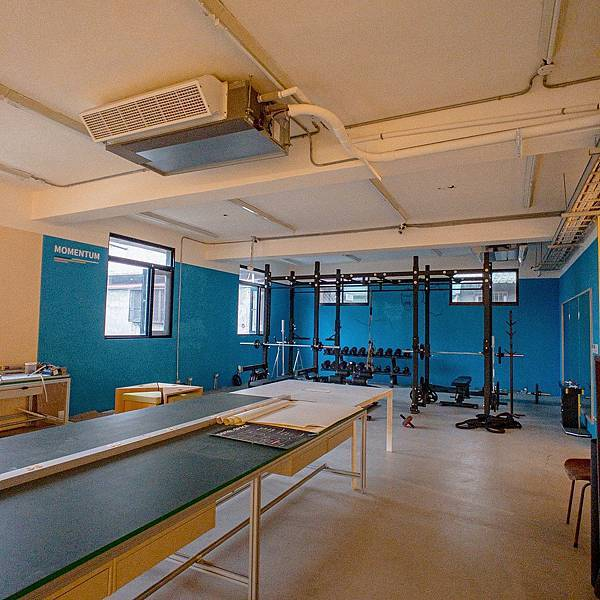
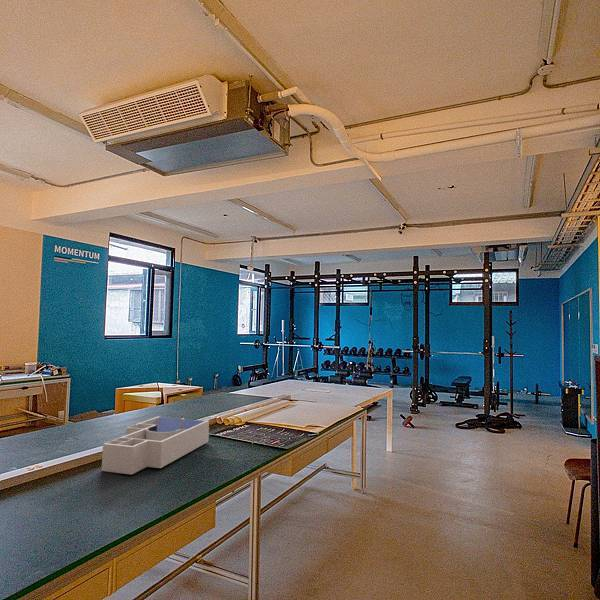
+ desk organizer [101,415,210,476]
